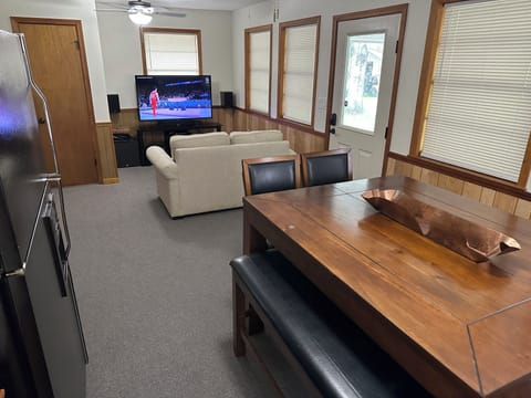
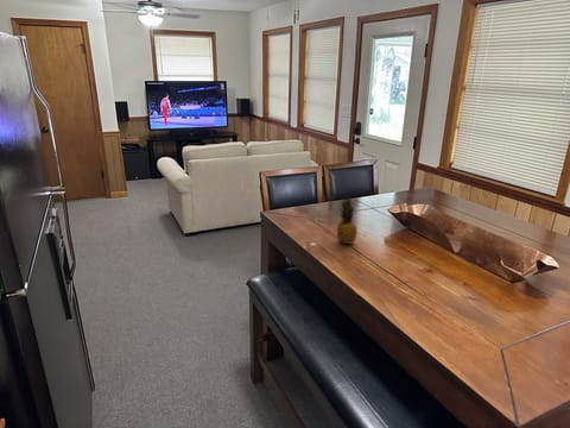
+ fruit [336,196,357,245]
